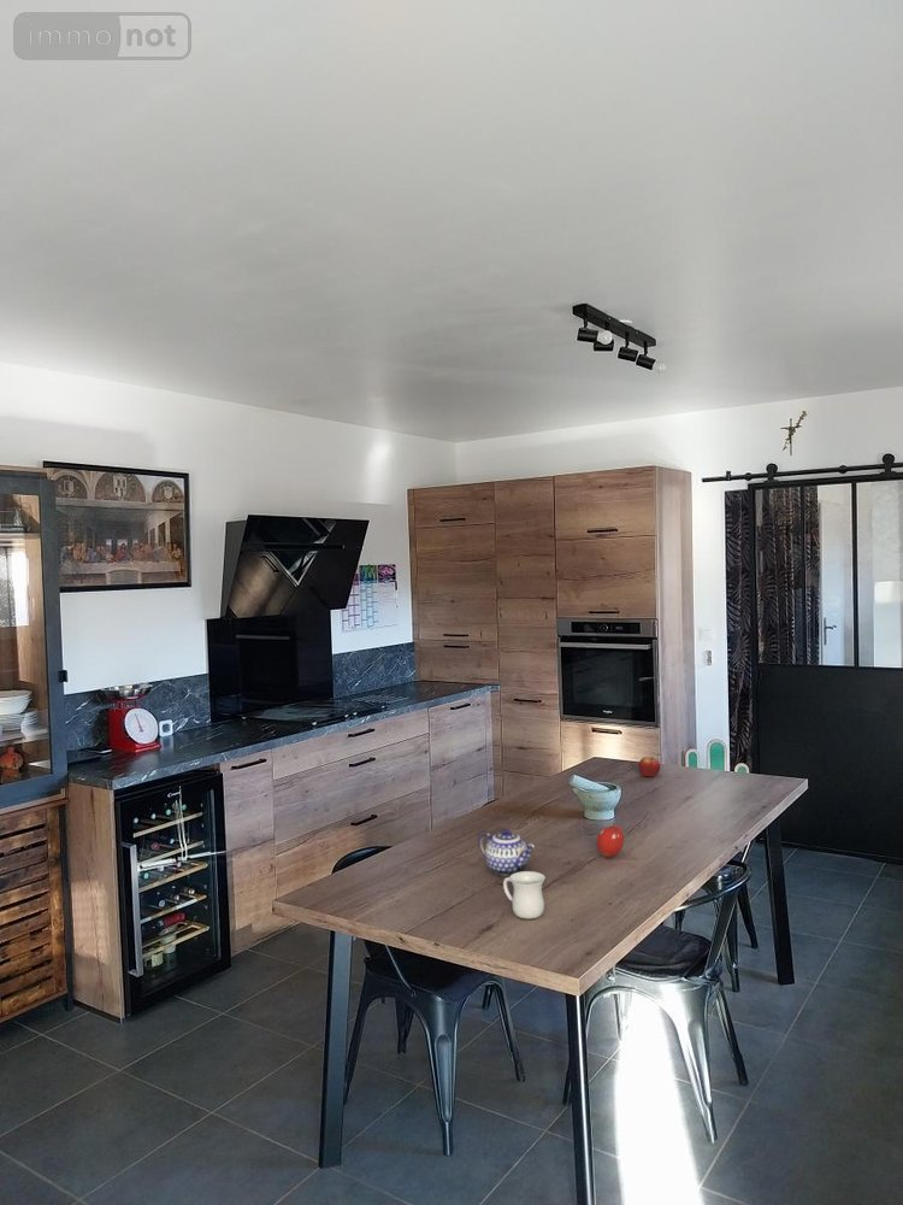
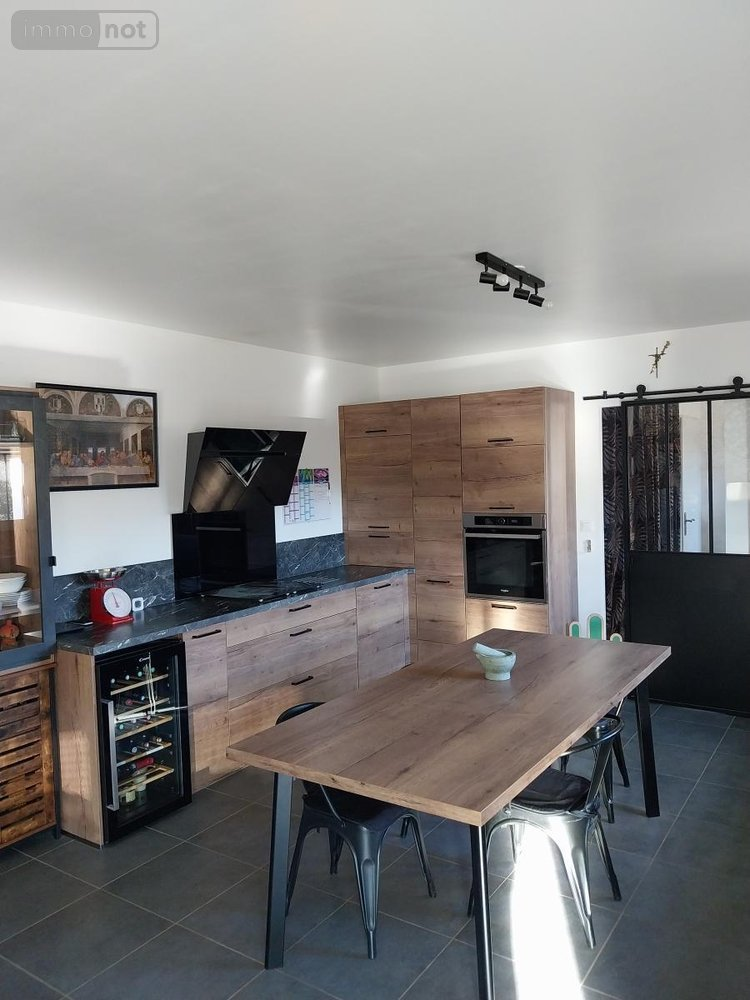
- mug [502,870,547,919]
- fruit [596,822,625,858]
- teapot [478,828,536,877]
- fruit [637,756,661,777]
